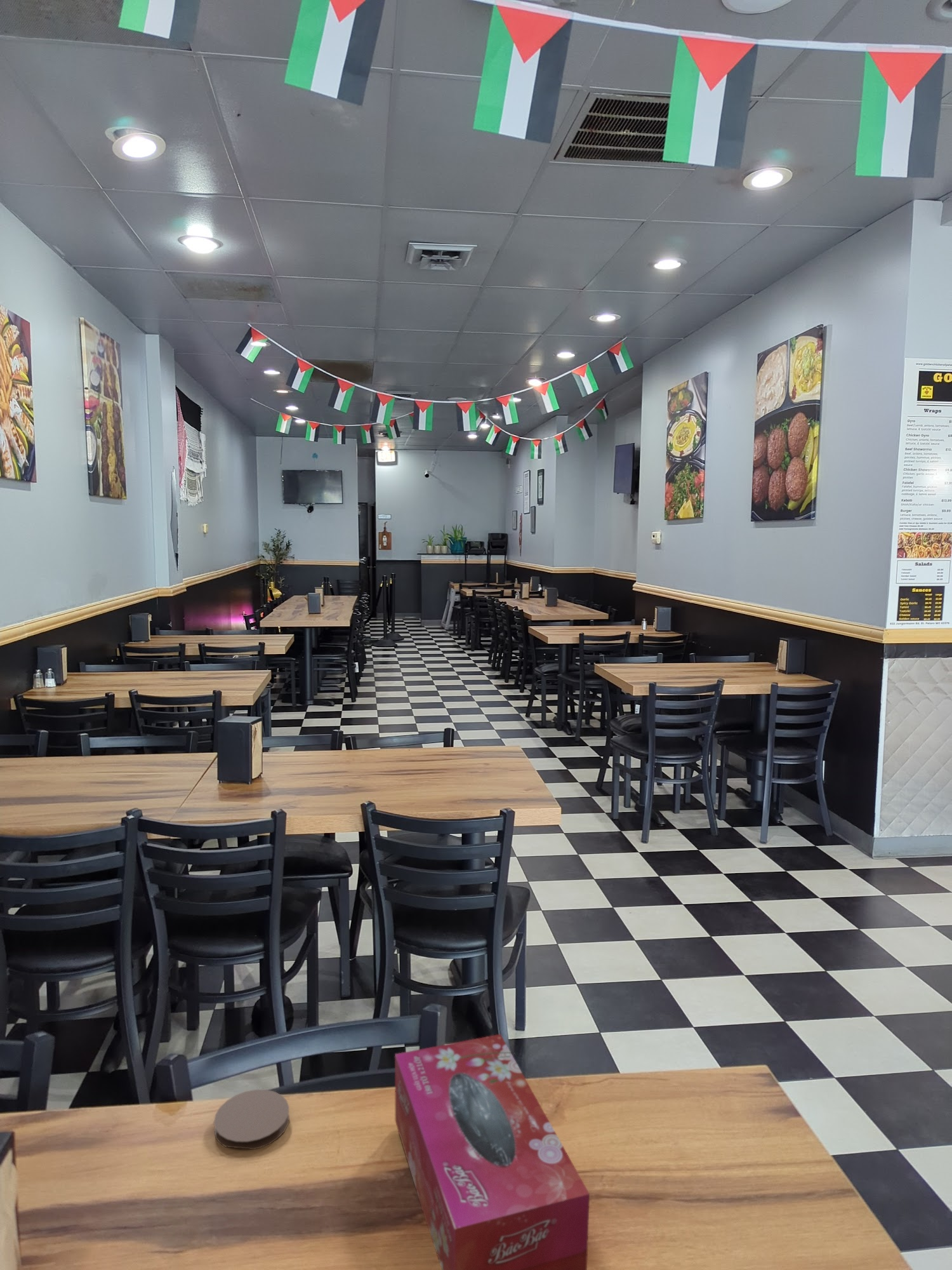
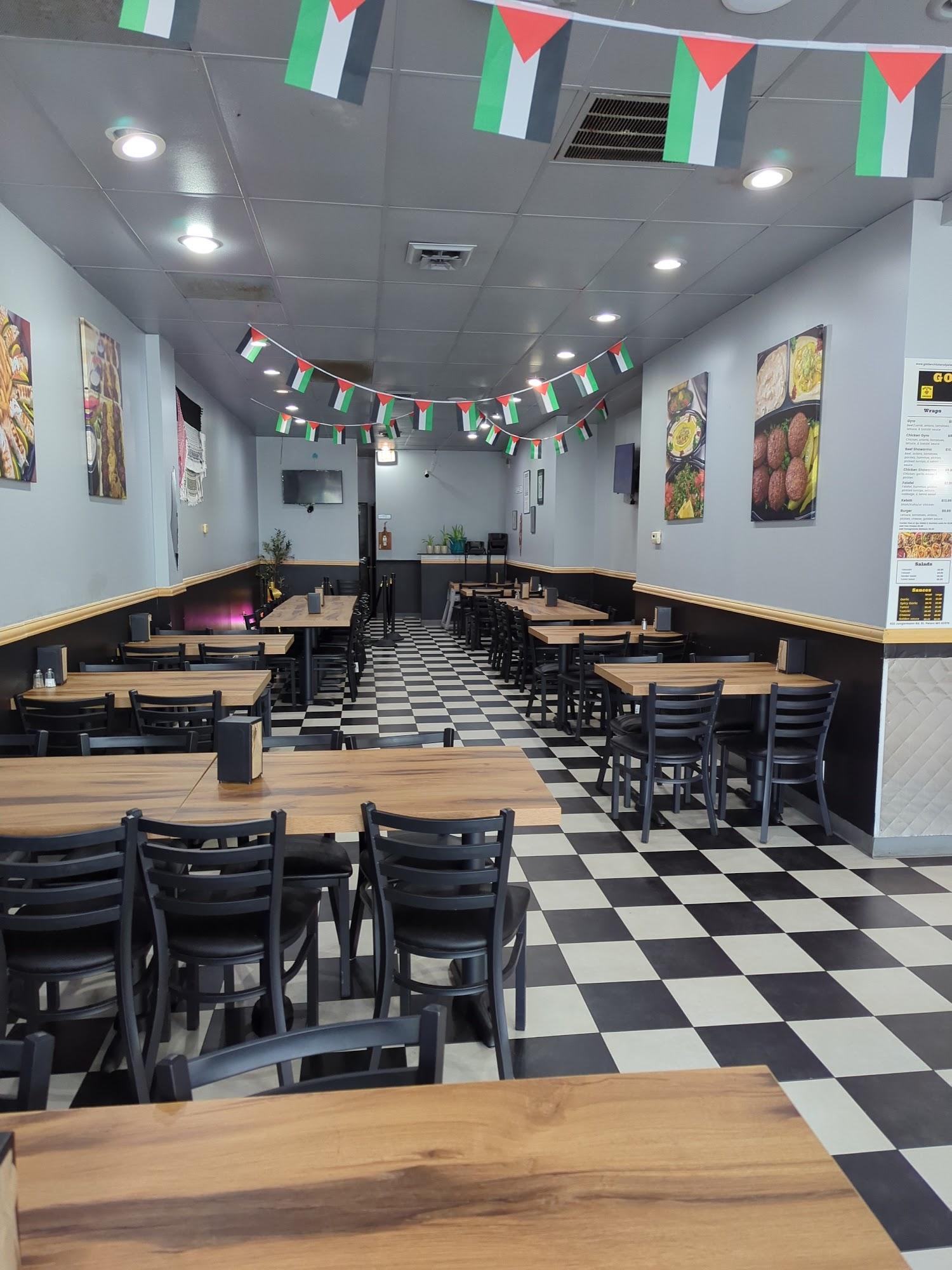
- coaster [213,1089,290,1150]
- tissue box [394,1034,590,1270]
